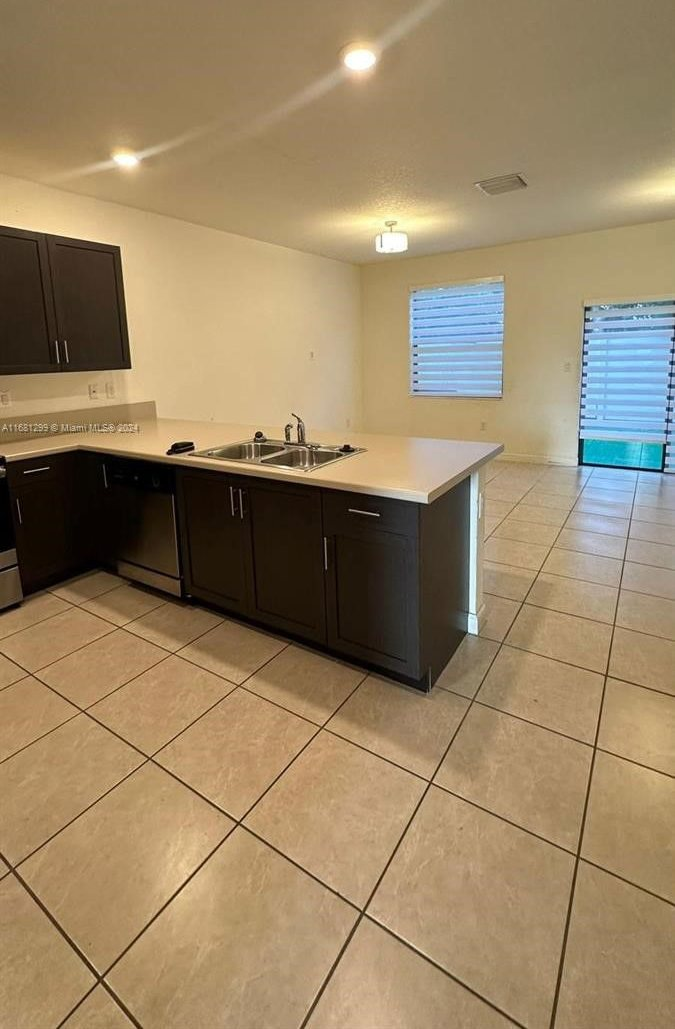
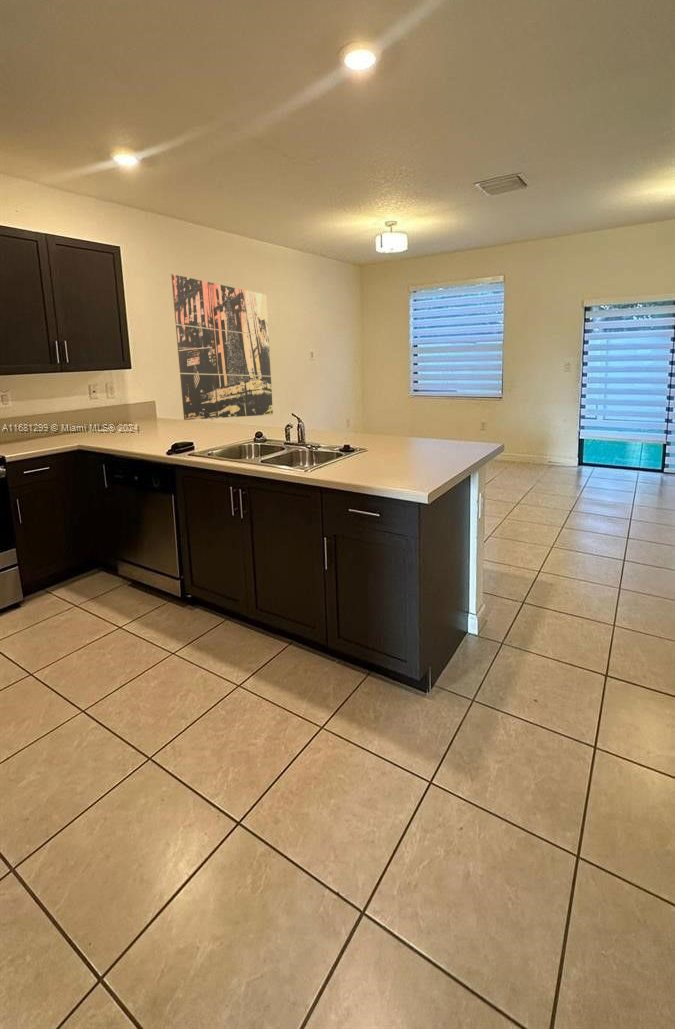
+ wall art [170,273,274,421]
